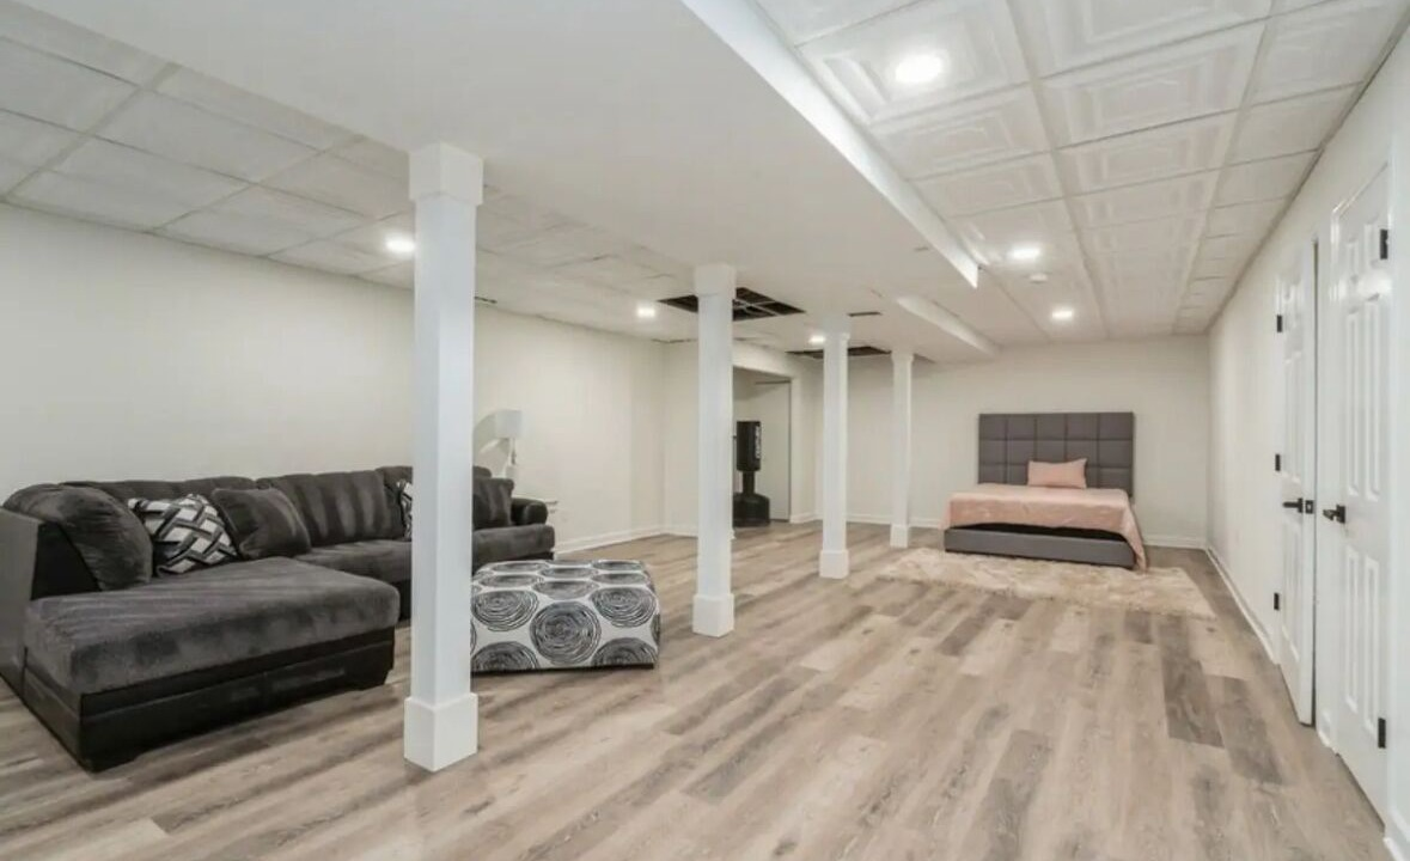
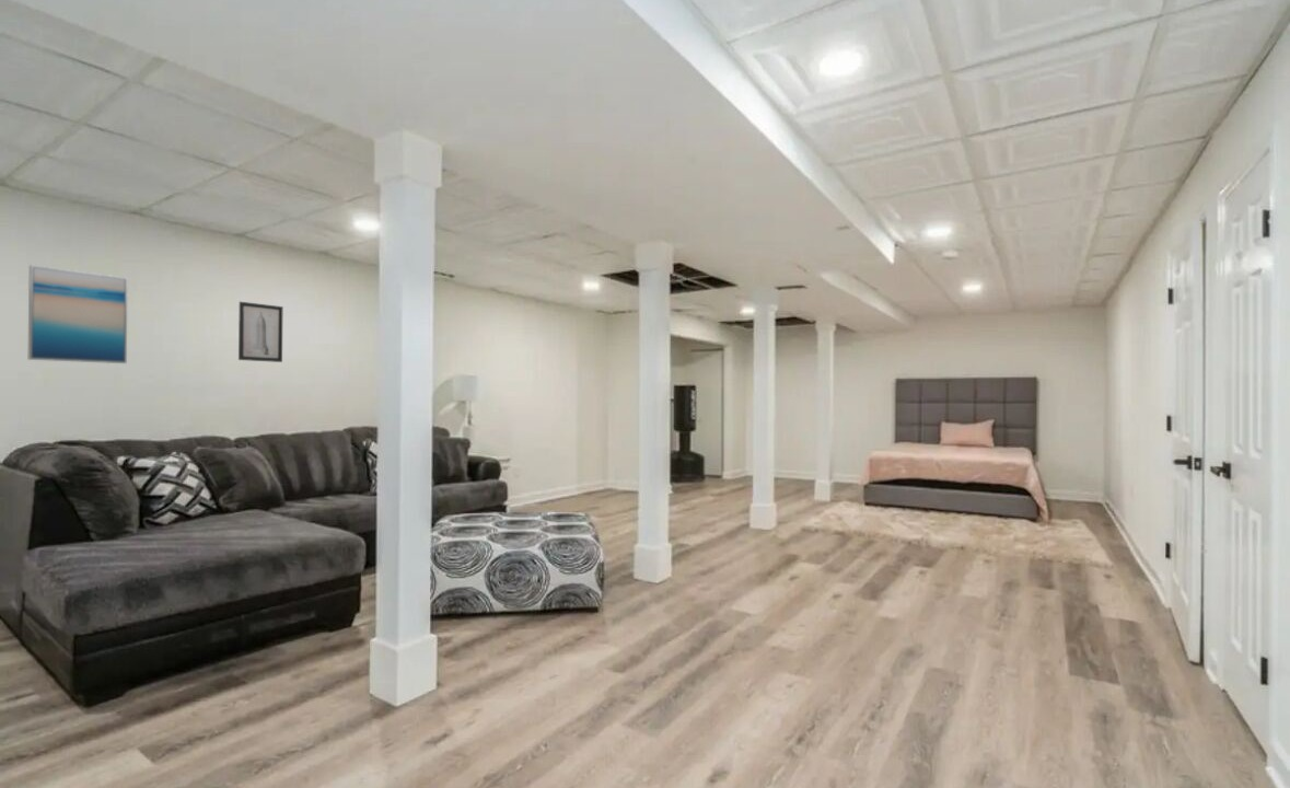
+ wall art [27,264,129,364]
+ wall art [237,301,284,363]
